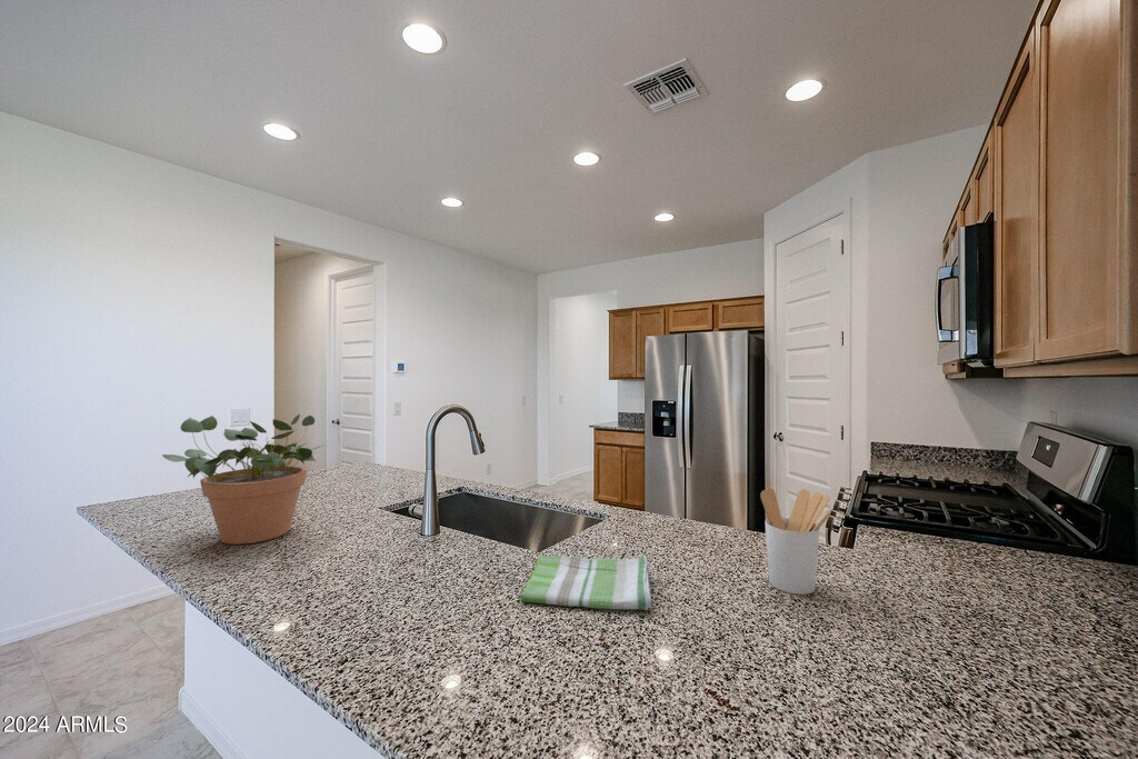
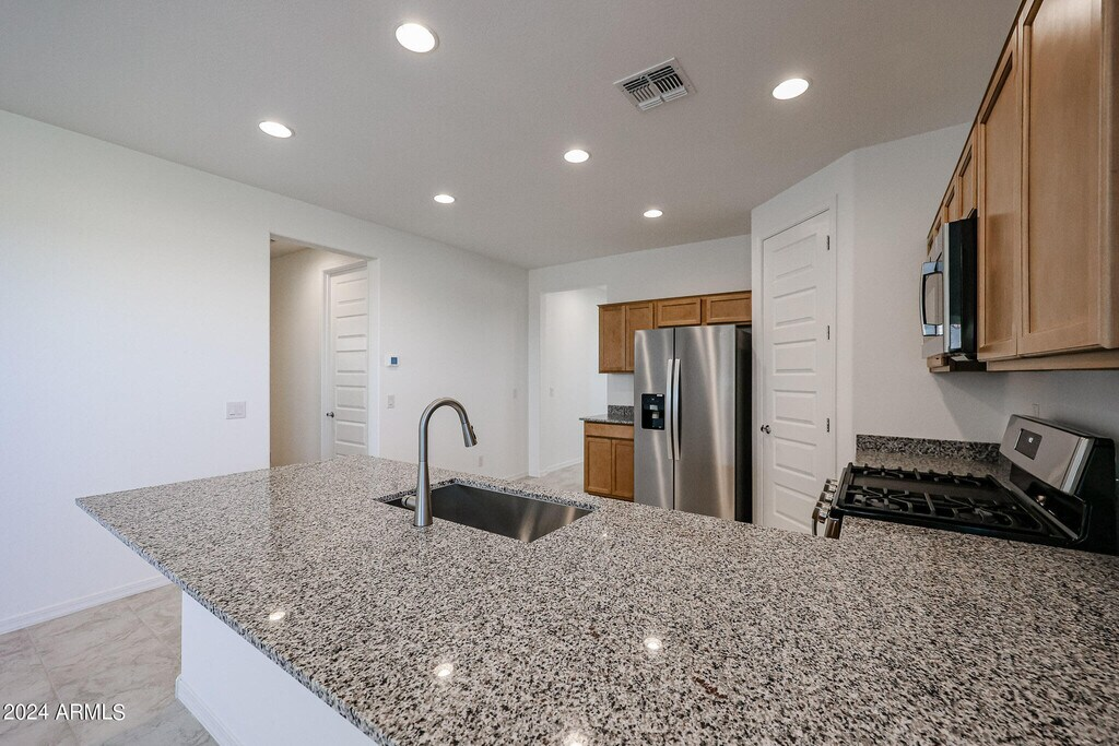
- utensil holder [759,487,832,596]
- potted plant [161,413,329,546]
- dish towel [520,555,652,611]
